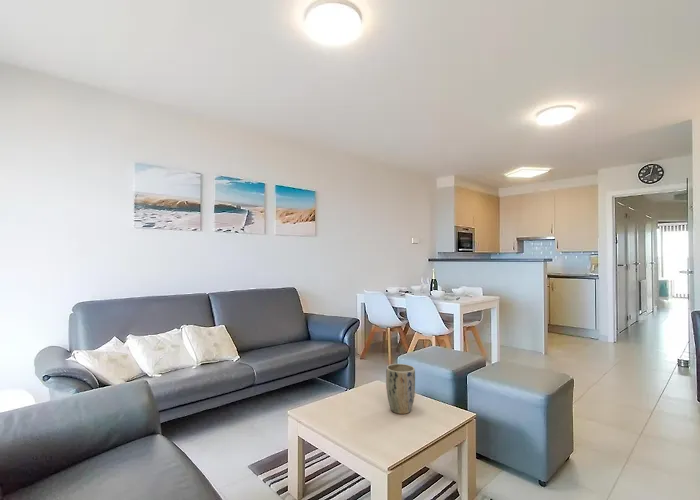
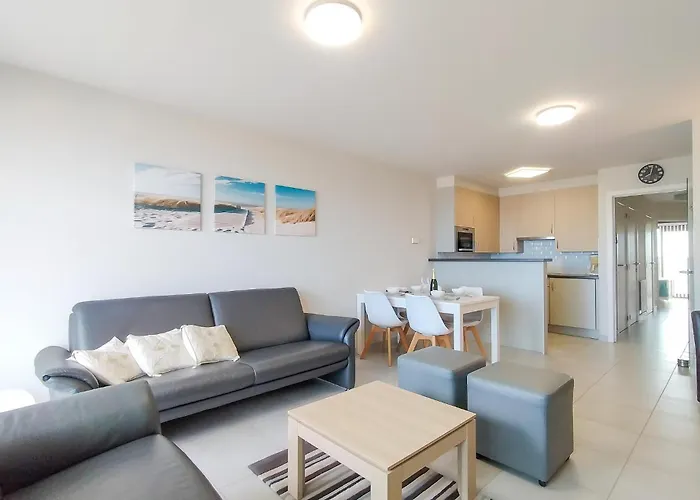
- plant pot [385,363,416,415]
